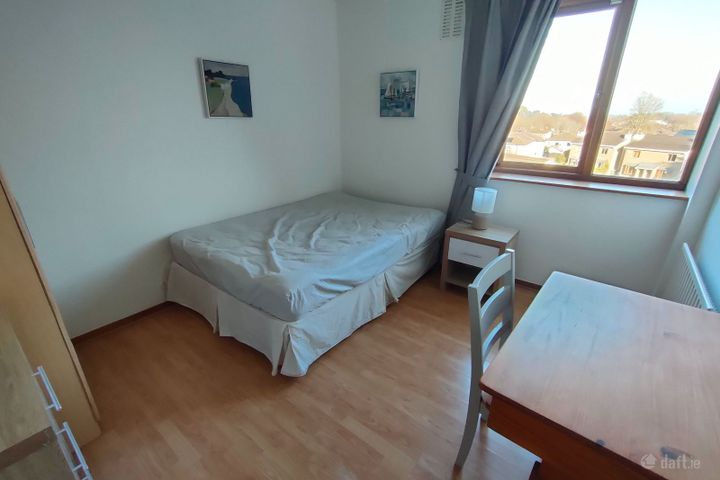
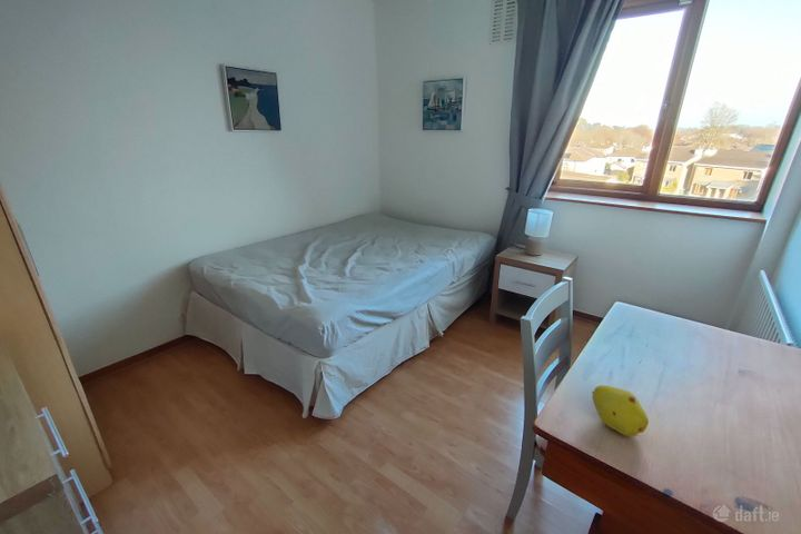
+ fruit [591,384,650,438]
